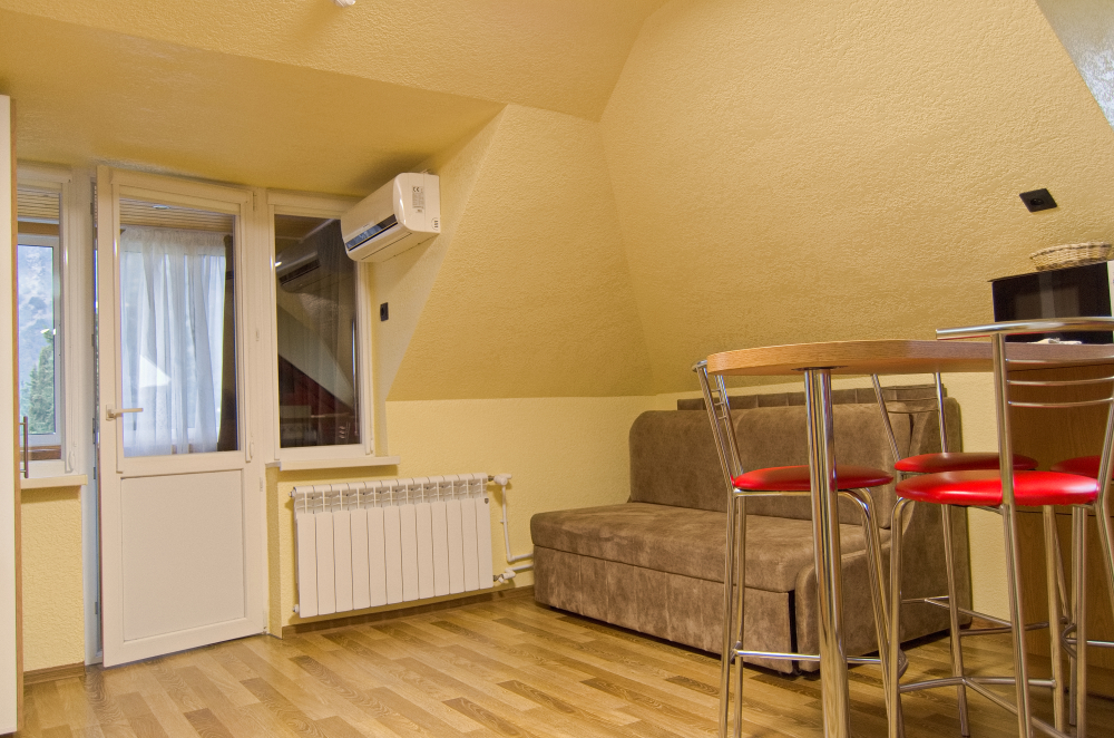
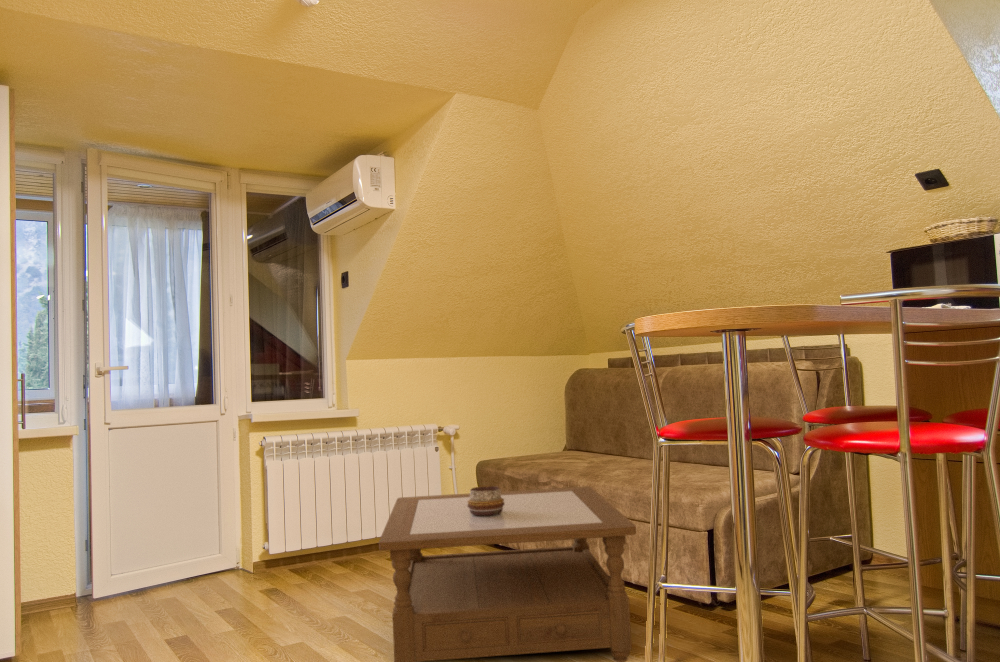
+ decorative bowl [467,485,504,516]
+ coffee table [378,486,637,662]
